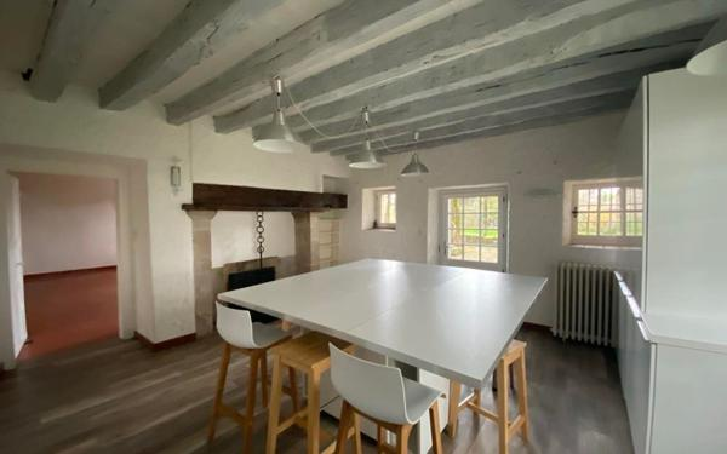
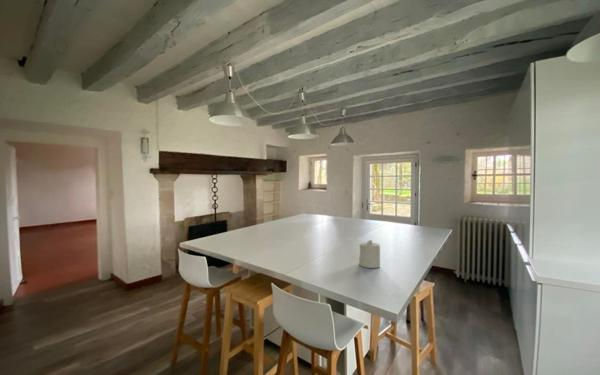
+ candle [358,239,381,269]
